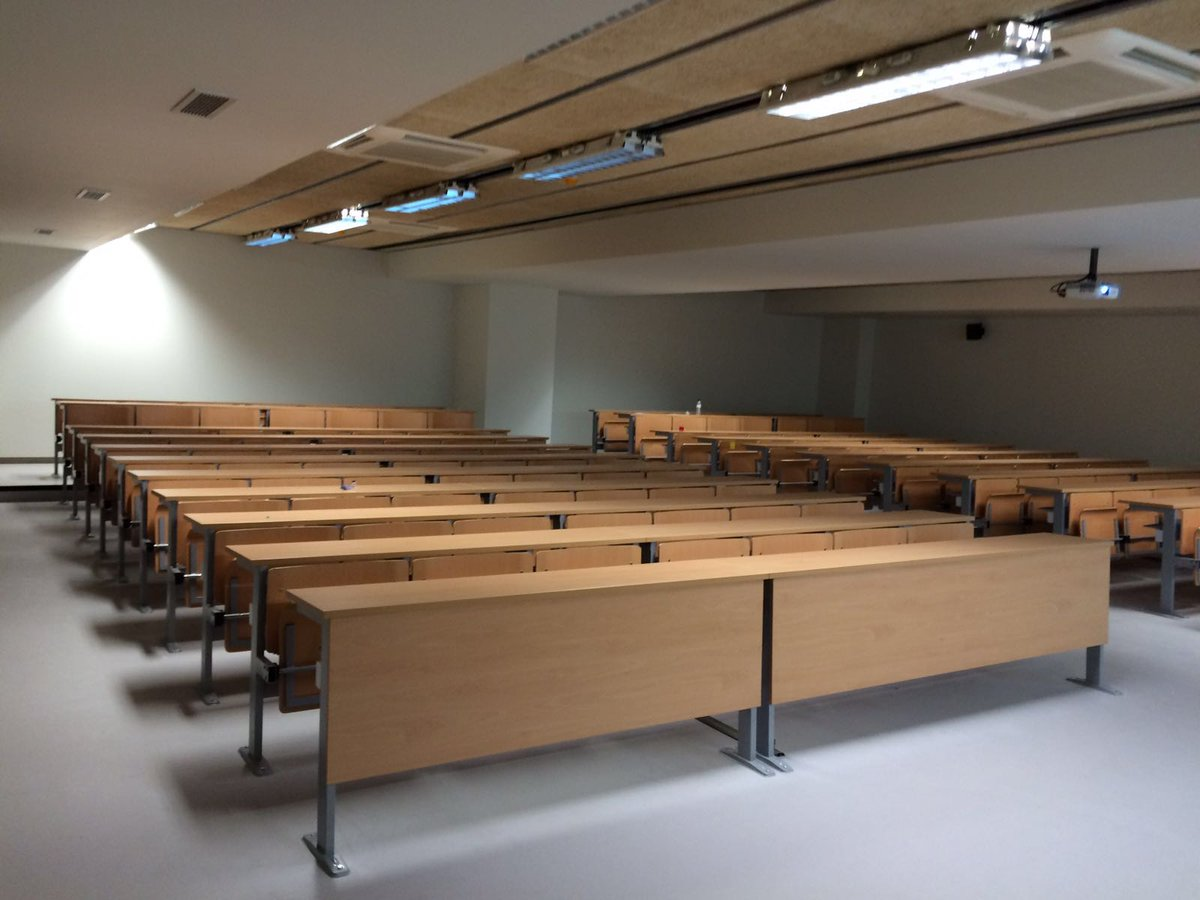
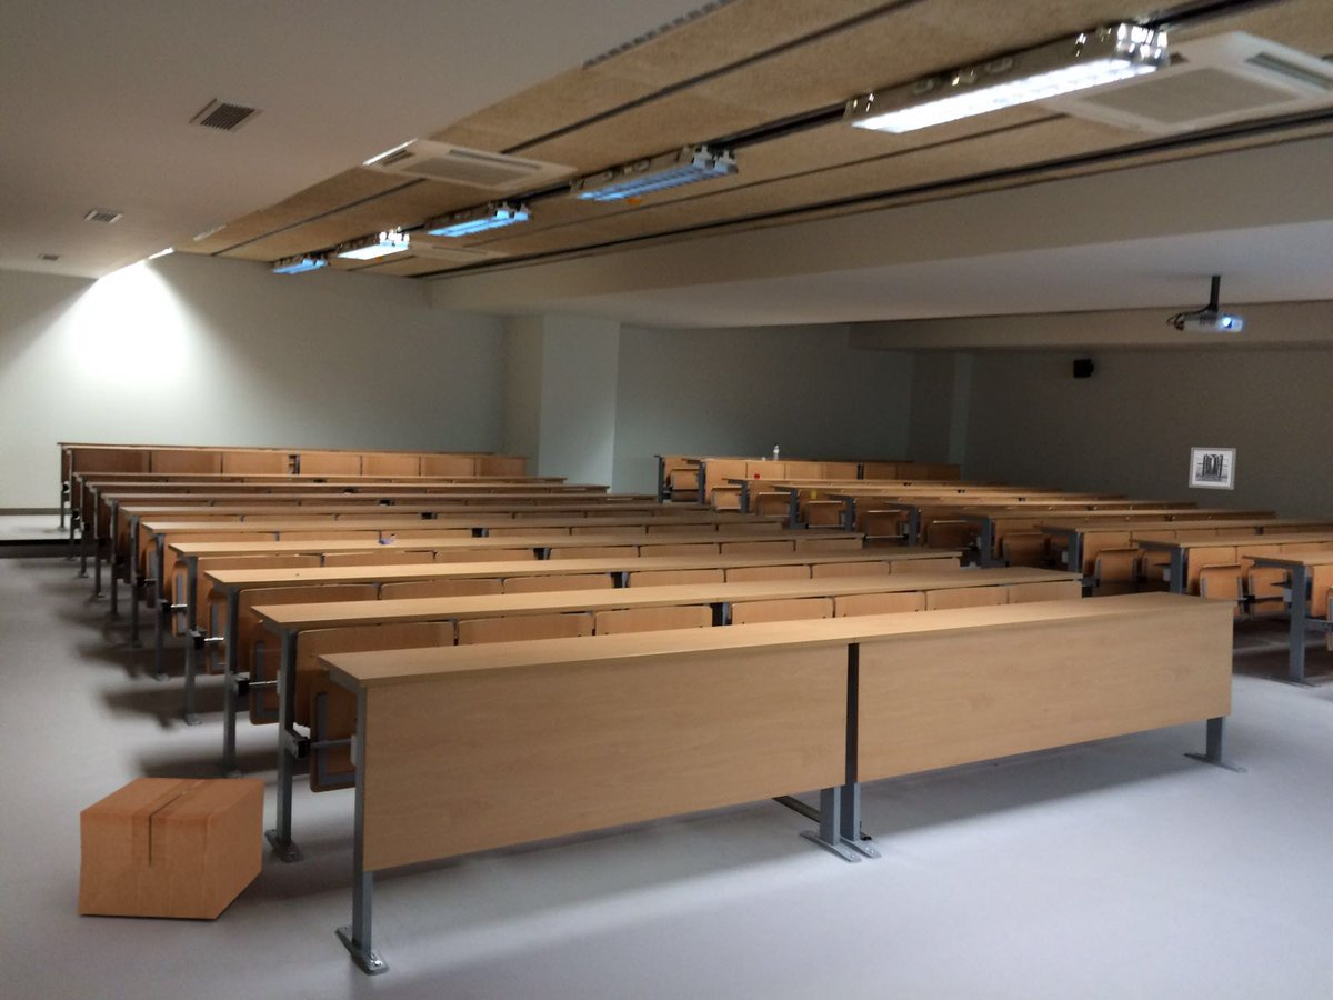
+ wall art [1187,447,1237,491]
+ cardboard box [77,777,265,920]
